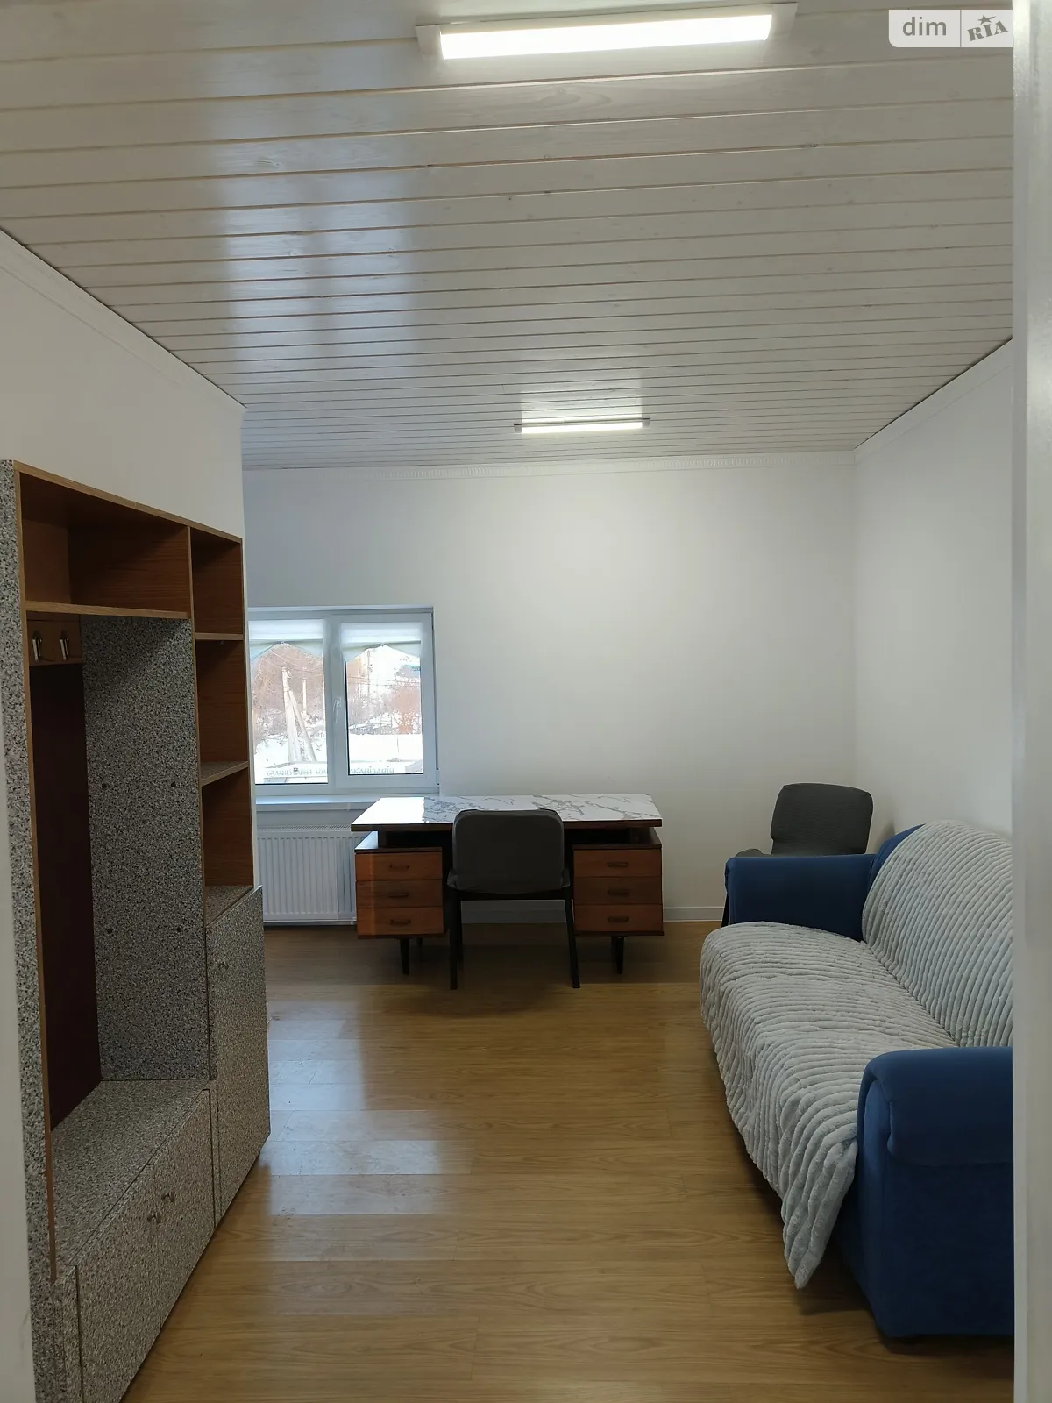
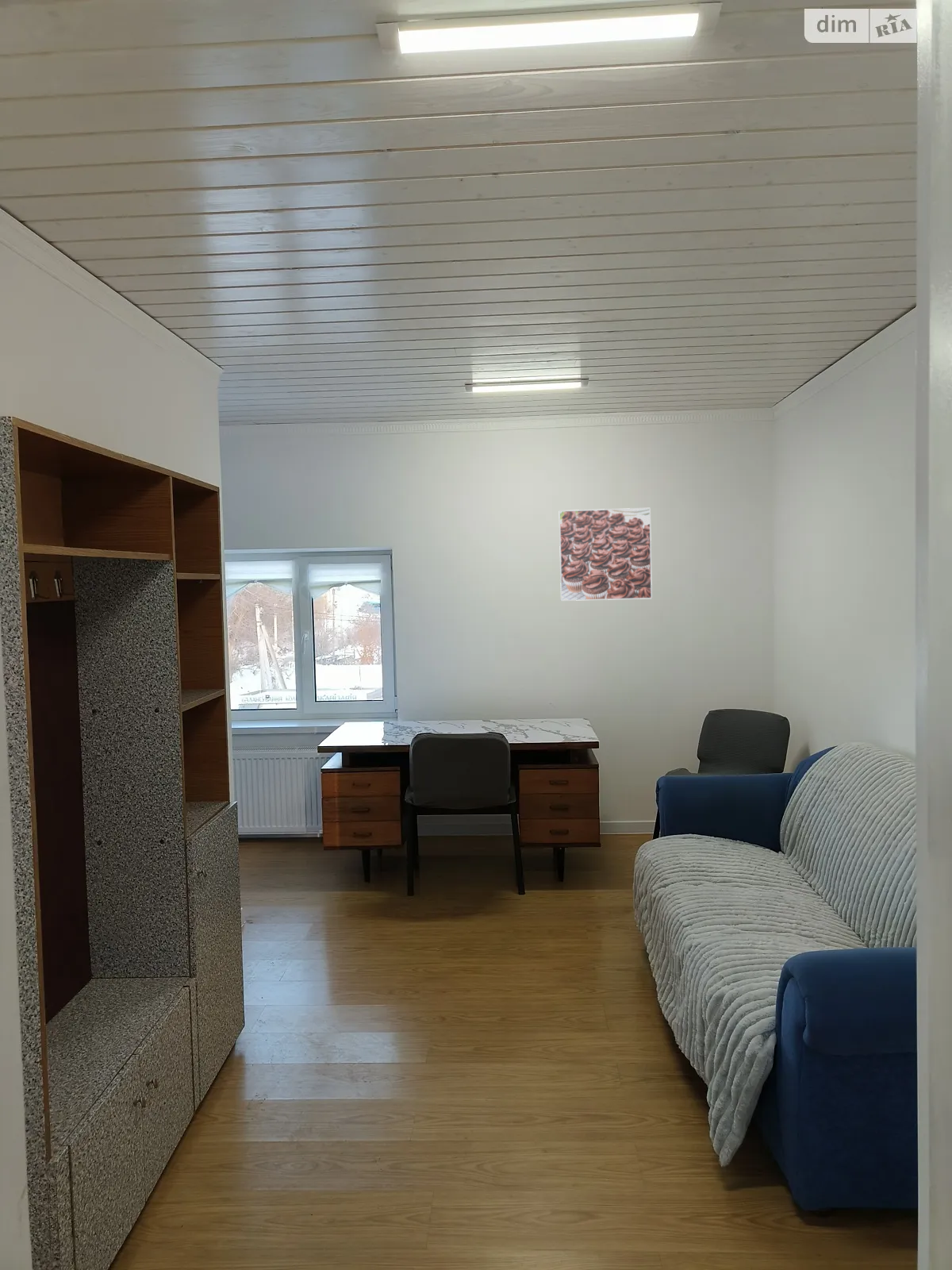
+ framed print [559,507,653,602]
